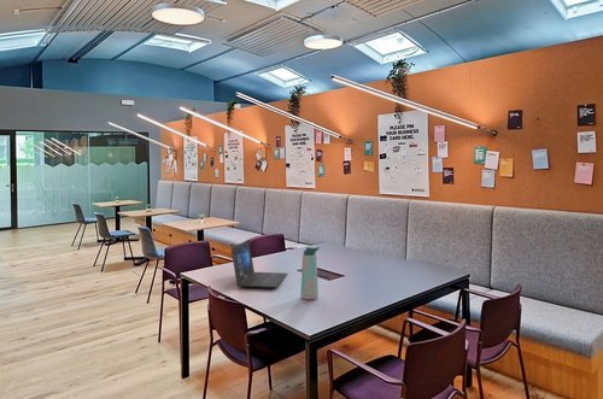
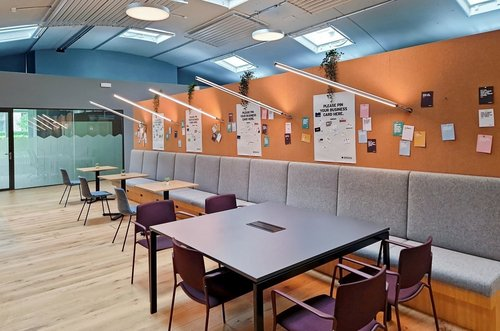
- laptop [230,239,288,288]
- water bottle [299,246,321,300]
